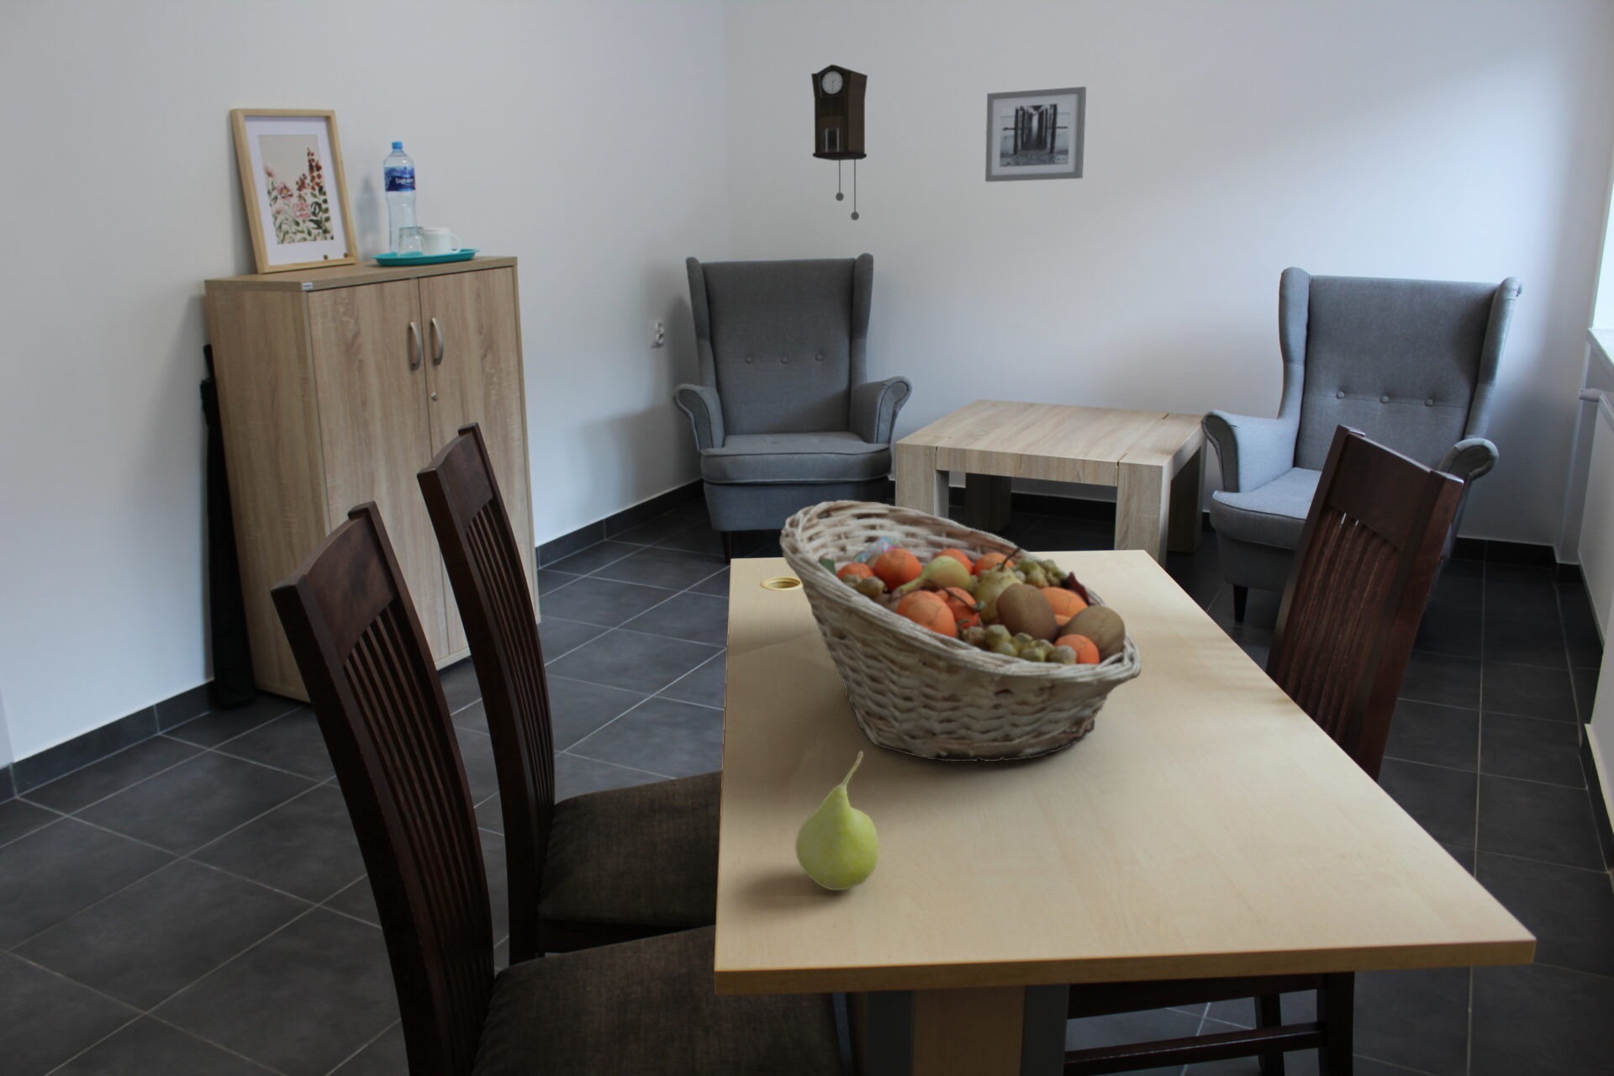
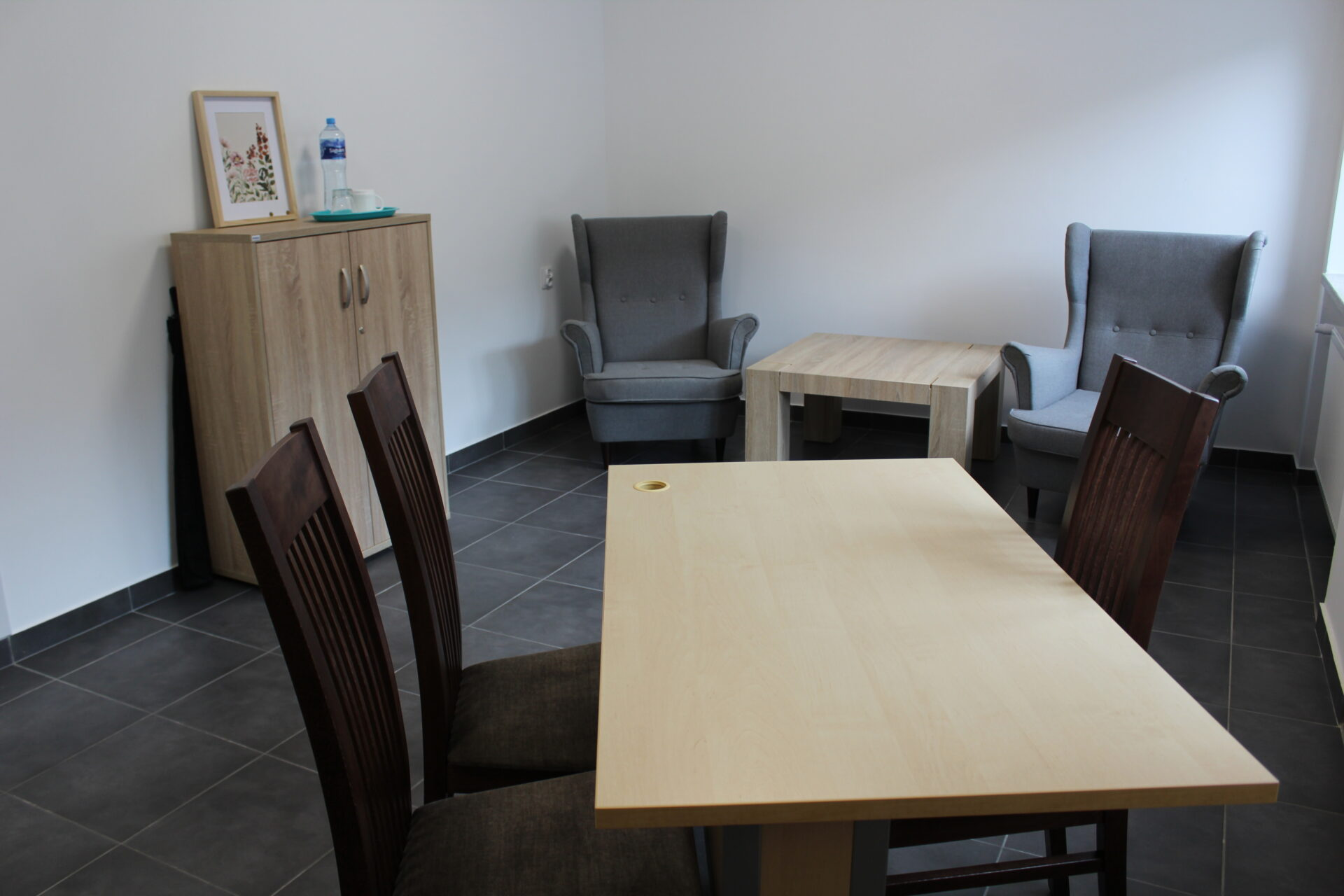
- wall art [985,85,1087,183]
- fruit basket [778,500,1142,763]
- fruit [794,749,879,891]
- pendulum clock [811,64,868,221]
